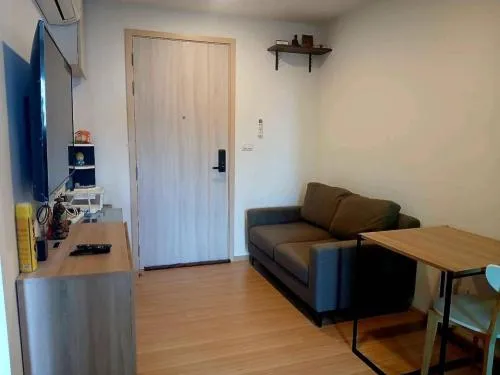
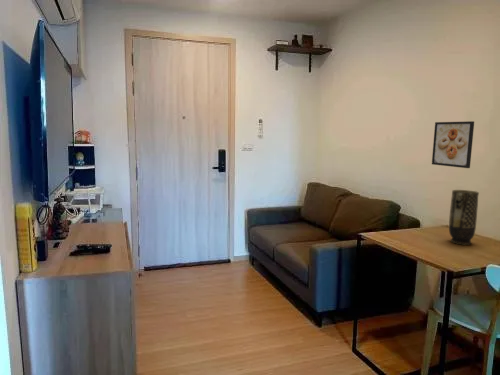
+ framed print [431,120,475,169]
+ vase [448,189,480,246]
